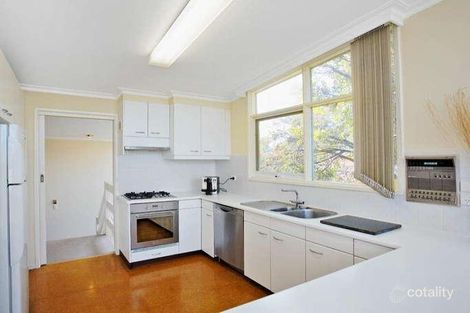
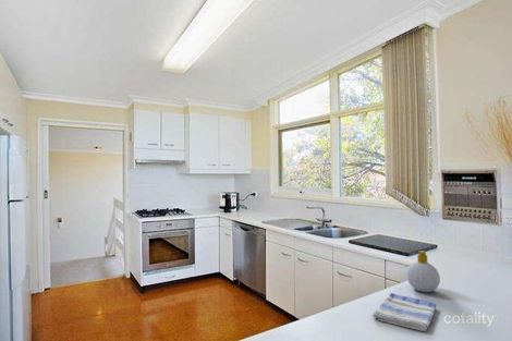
+ soap bottle [405,249,441,293]
+ dish towel [371,292,437,332]
